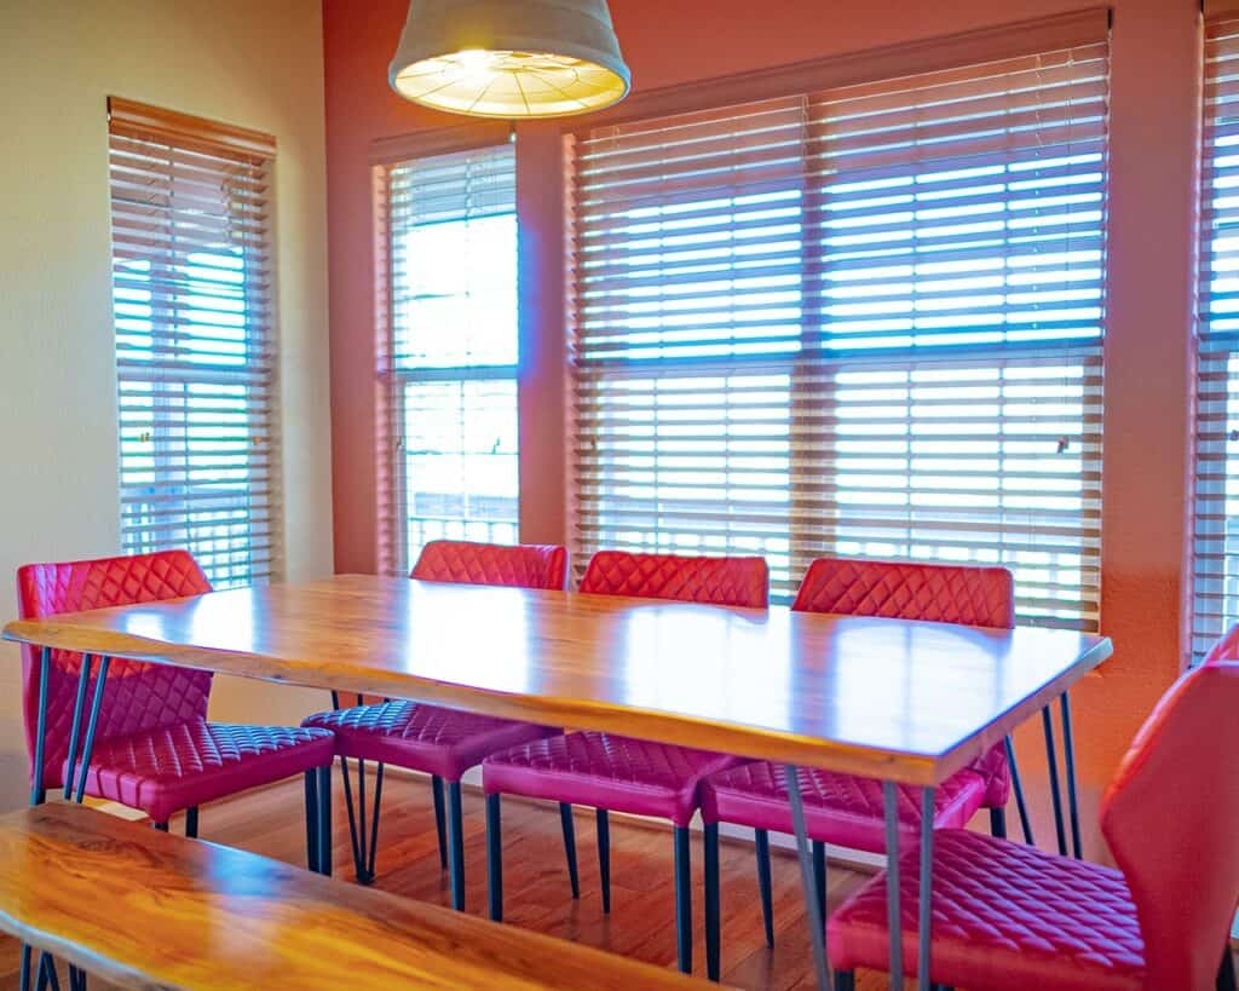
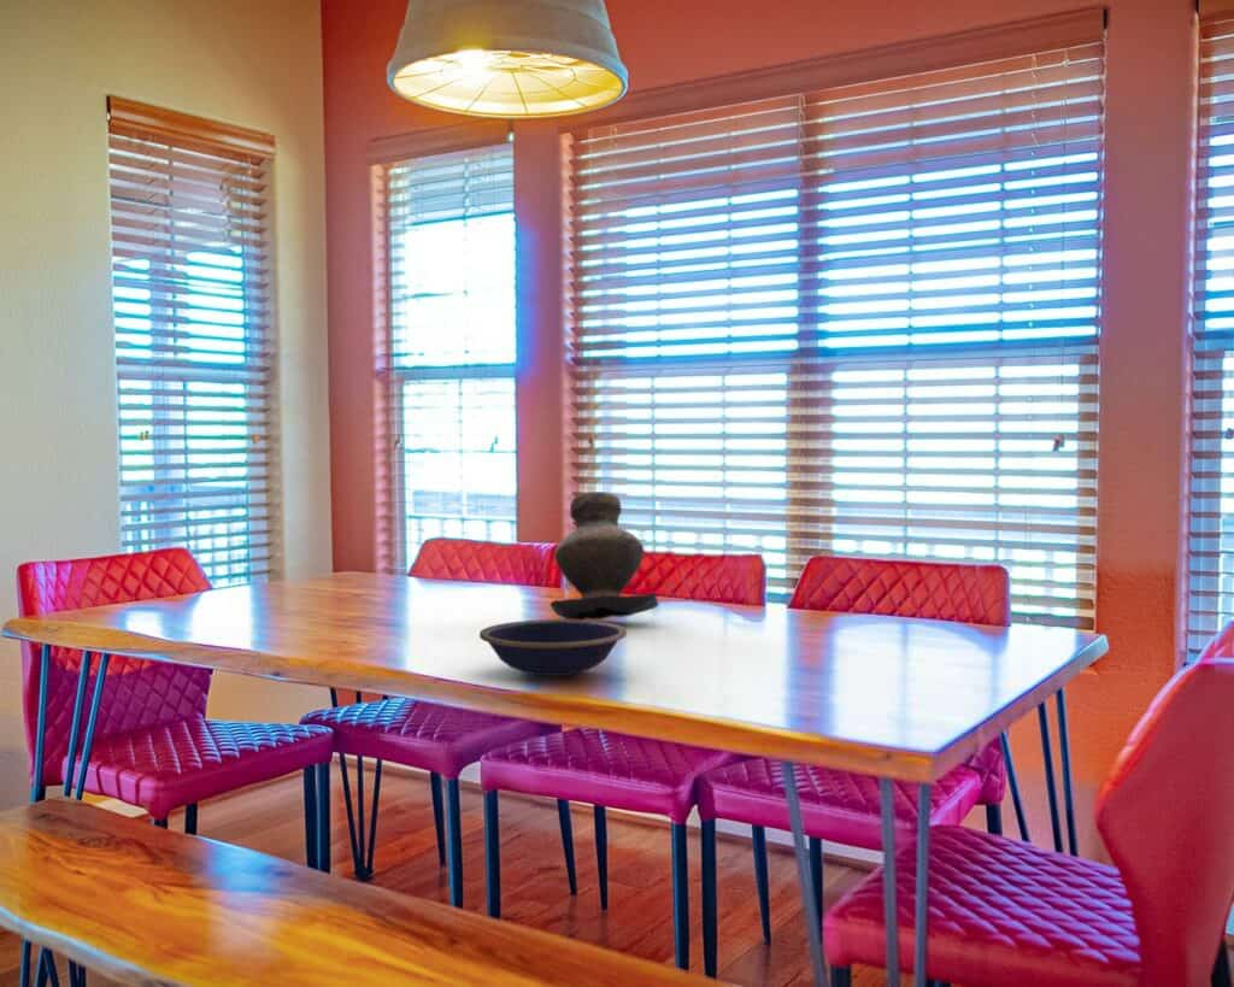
+ vase [550,490,659,621]
+ bowl [478,618,628,677]
